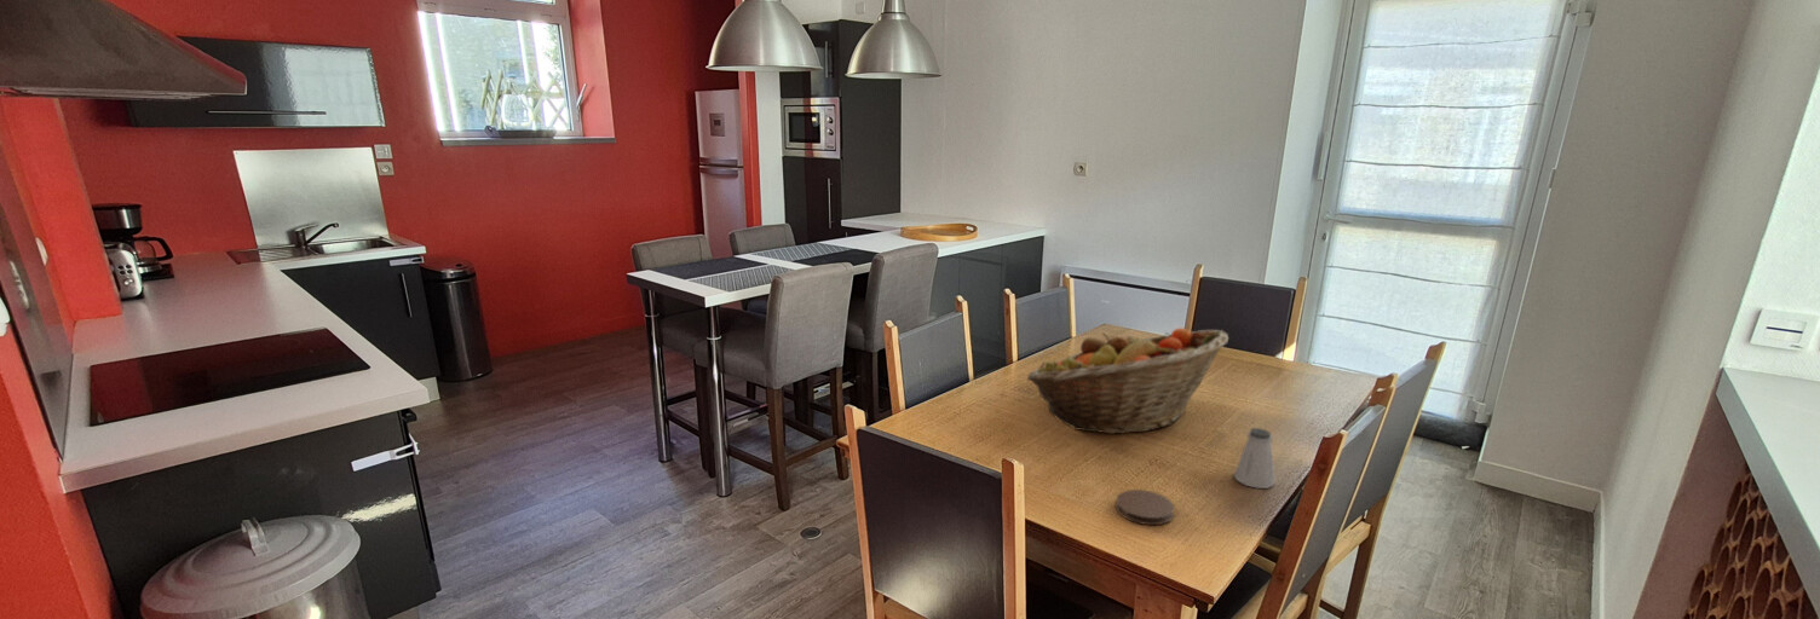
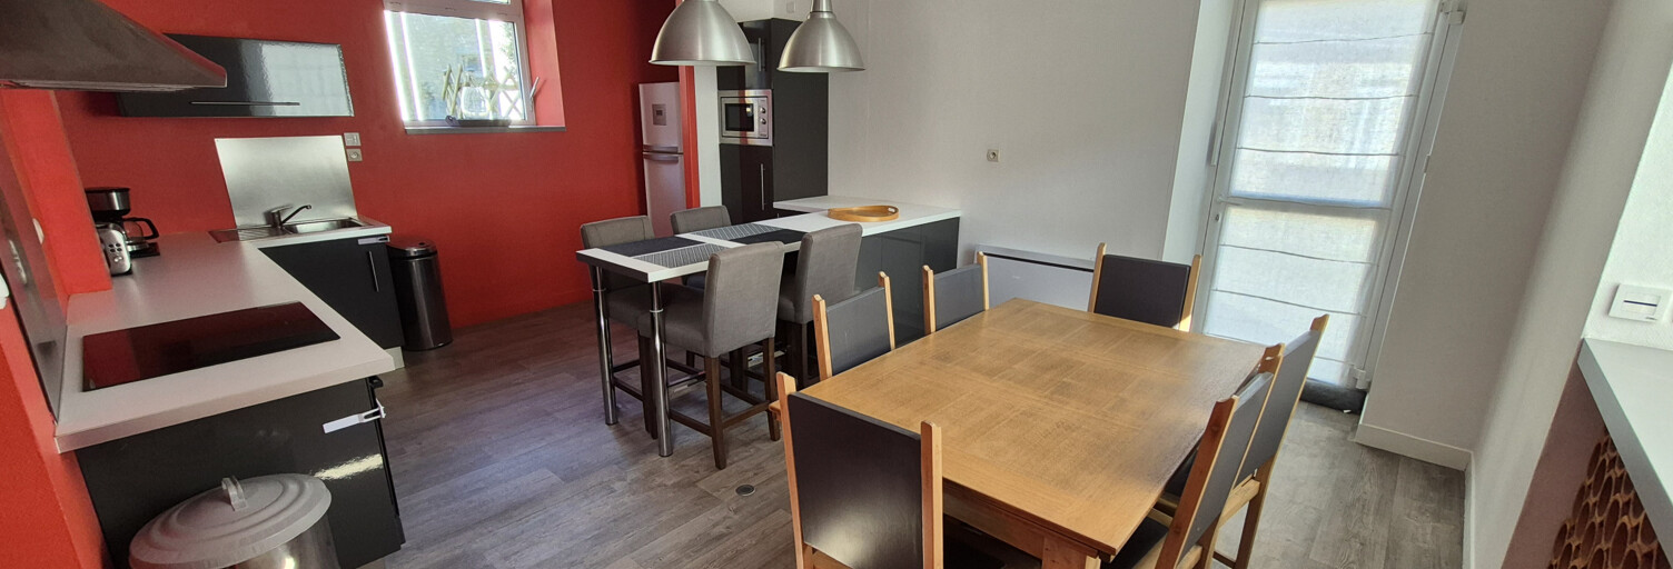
- coaster [1115,488,1176,526]
- saltshaker [1233,427,1277,490]
- fruit basket [1026,326,1229,435]
